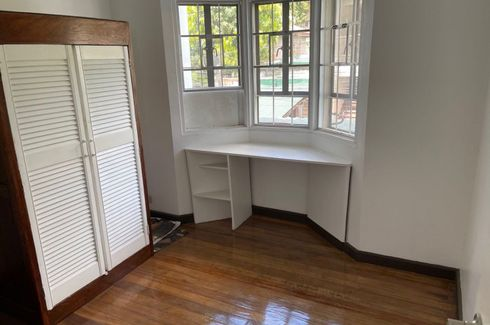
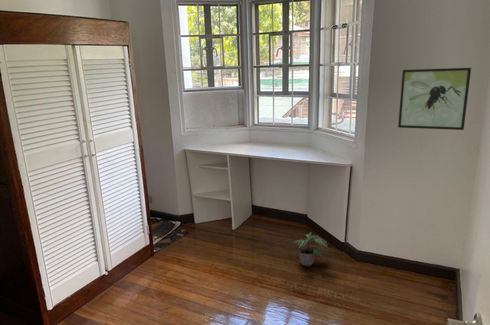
+ potted plant [293,231,329,267]
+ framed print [397,67,472,131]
